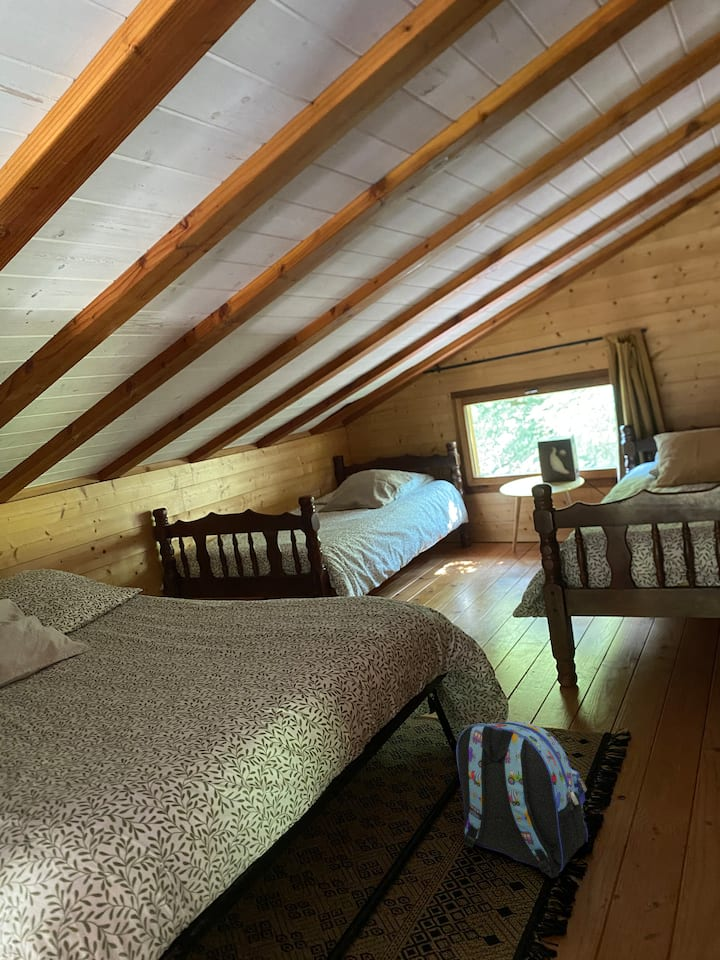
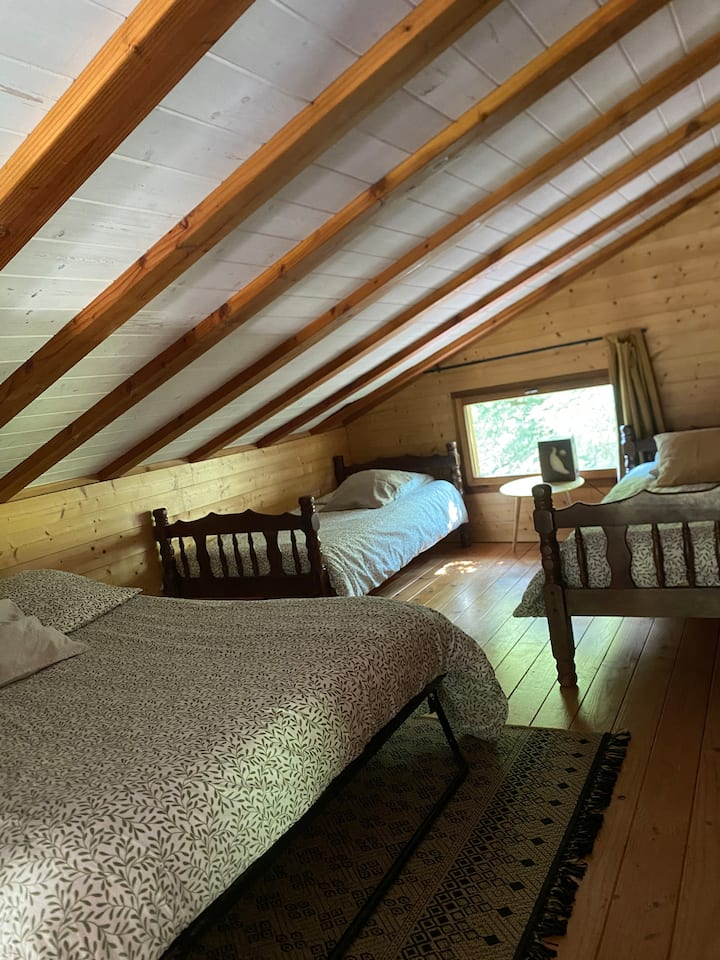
- backpack [455,720,589,879]
